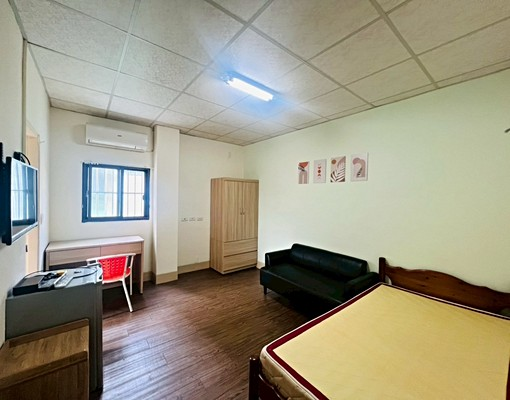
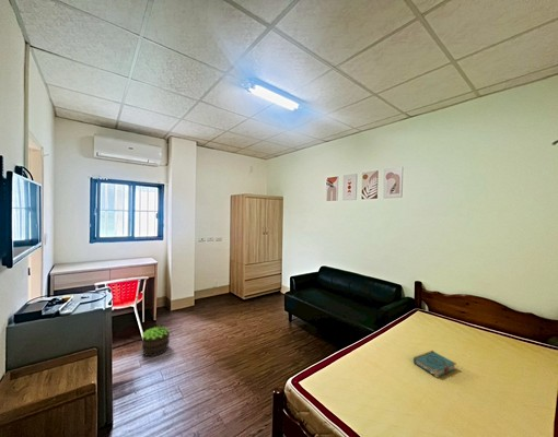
+ potted plant [141,326,171,357]
+ book [412,350,457,379]
